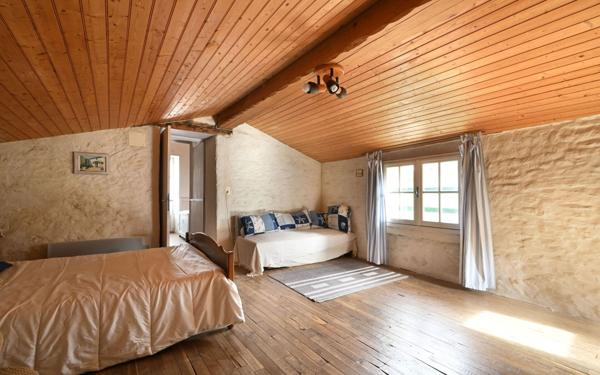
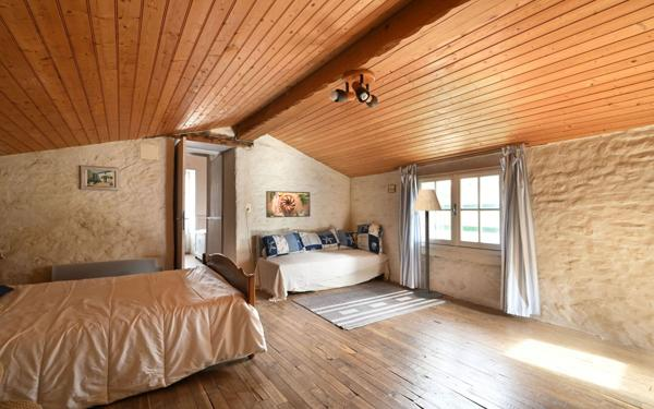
+ floor lamp [412,189,444,300]
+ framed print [265,190,312,219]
